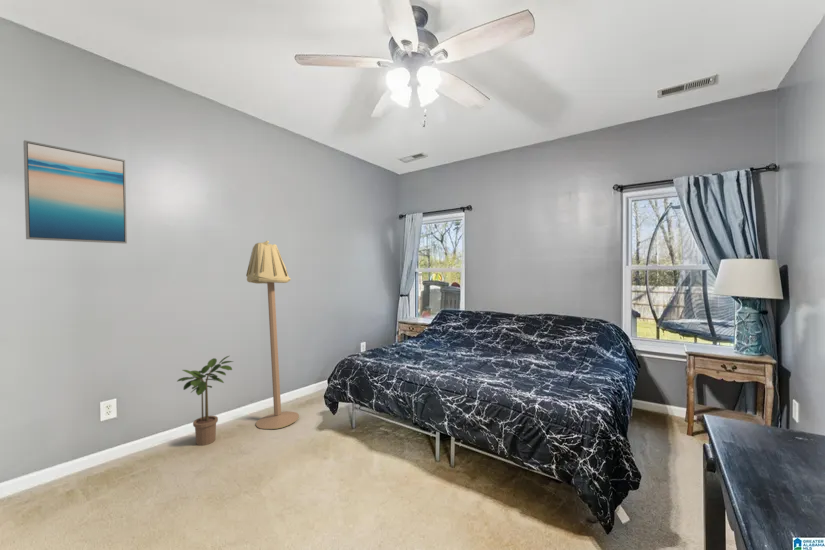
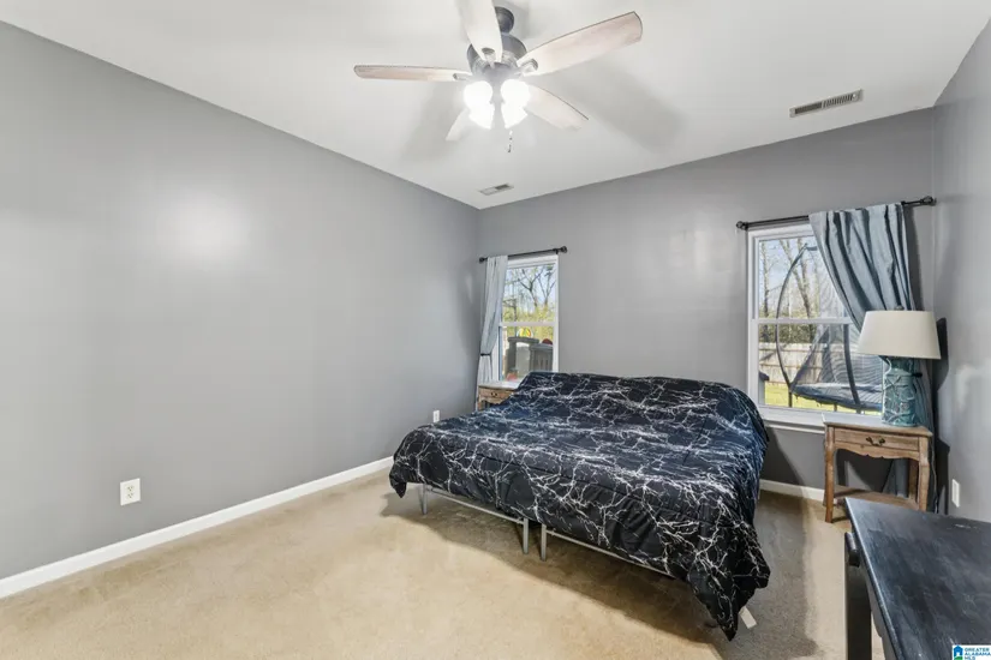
- floor lamp [245,240,300,430]
- wall art [22,139,128,245]
- potted plant [176,355,235,446]
